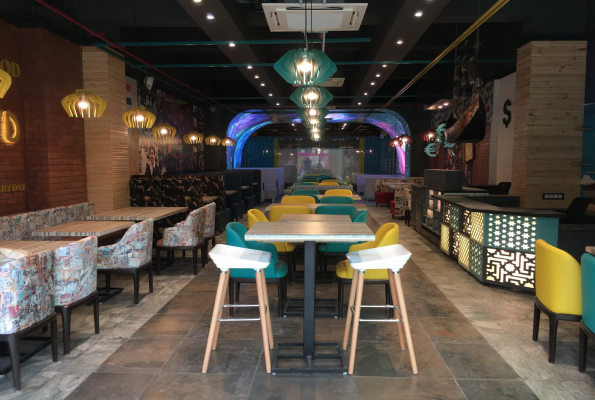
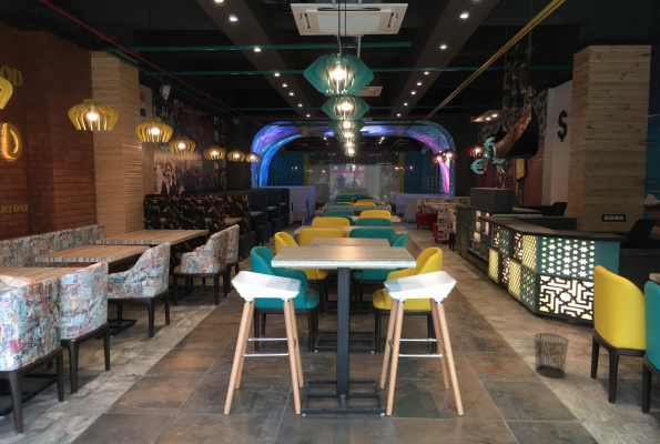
+ waste bin [532,332,570,379]
